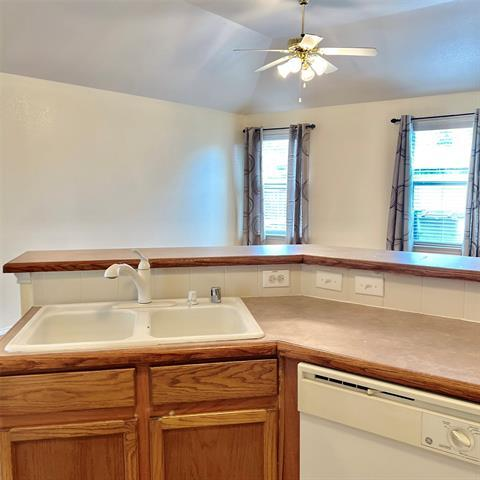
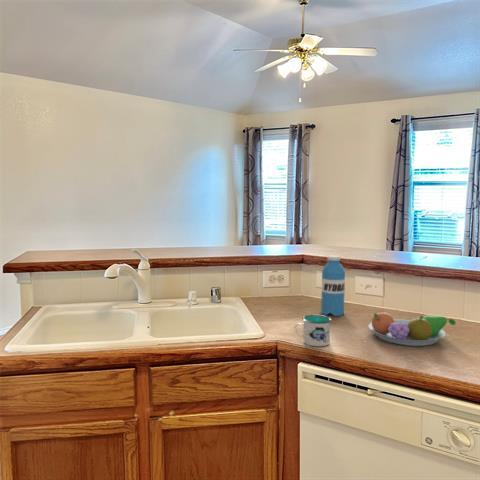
+ mug [294,314,332,347]
+ fruit bowl [367,311,457,347]
+ water bottle [320,254,346,317]
